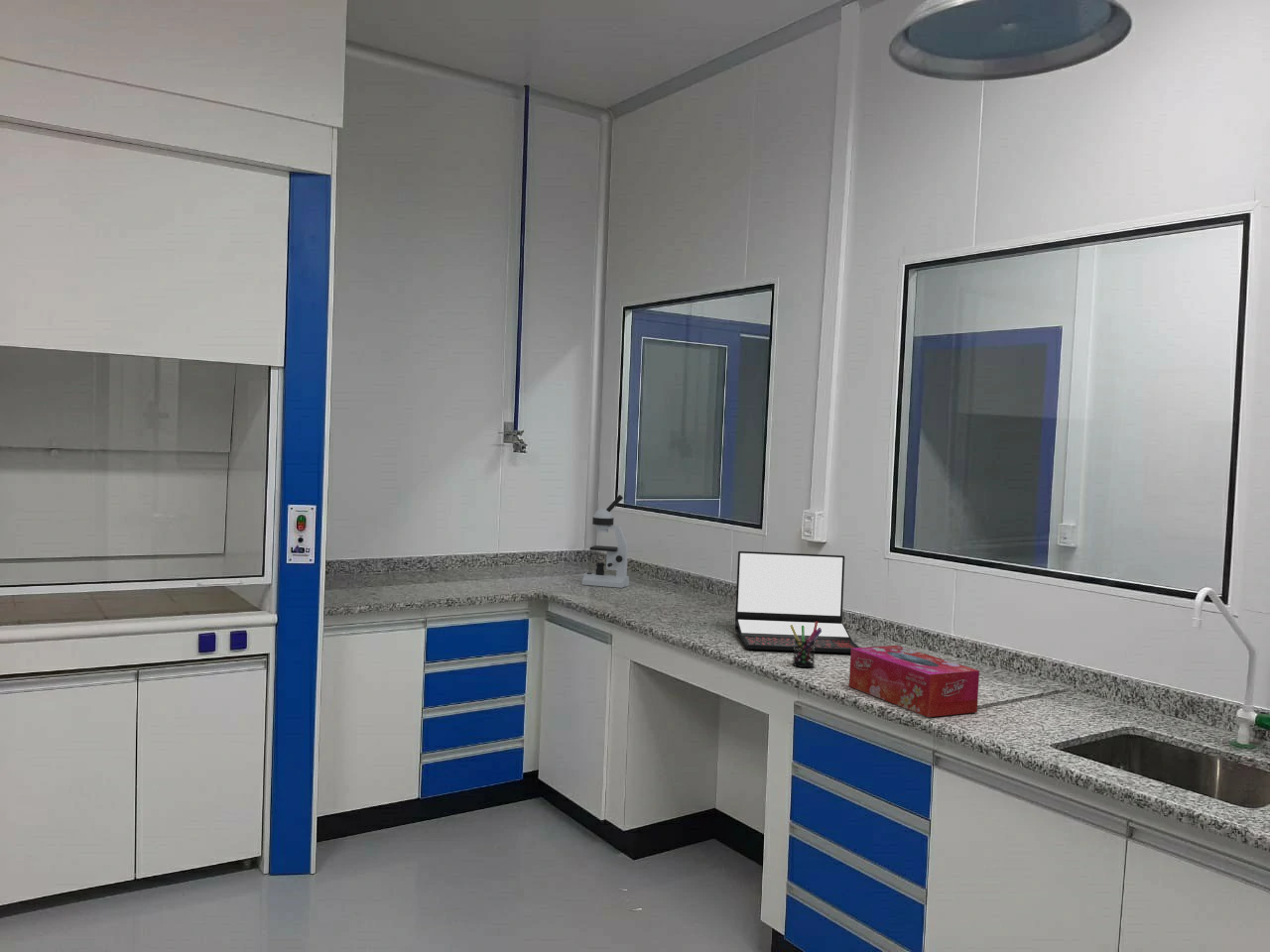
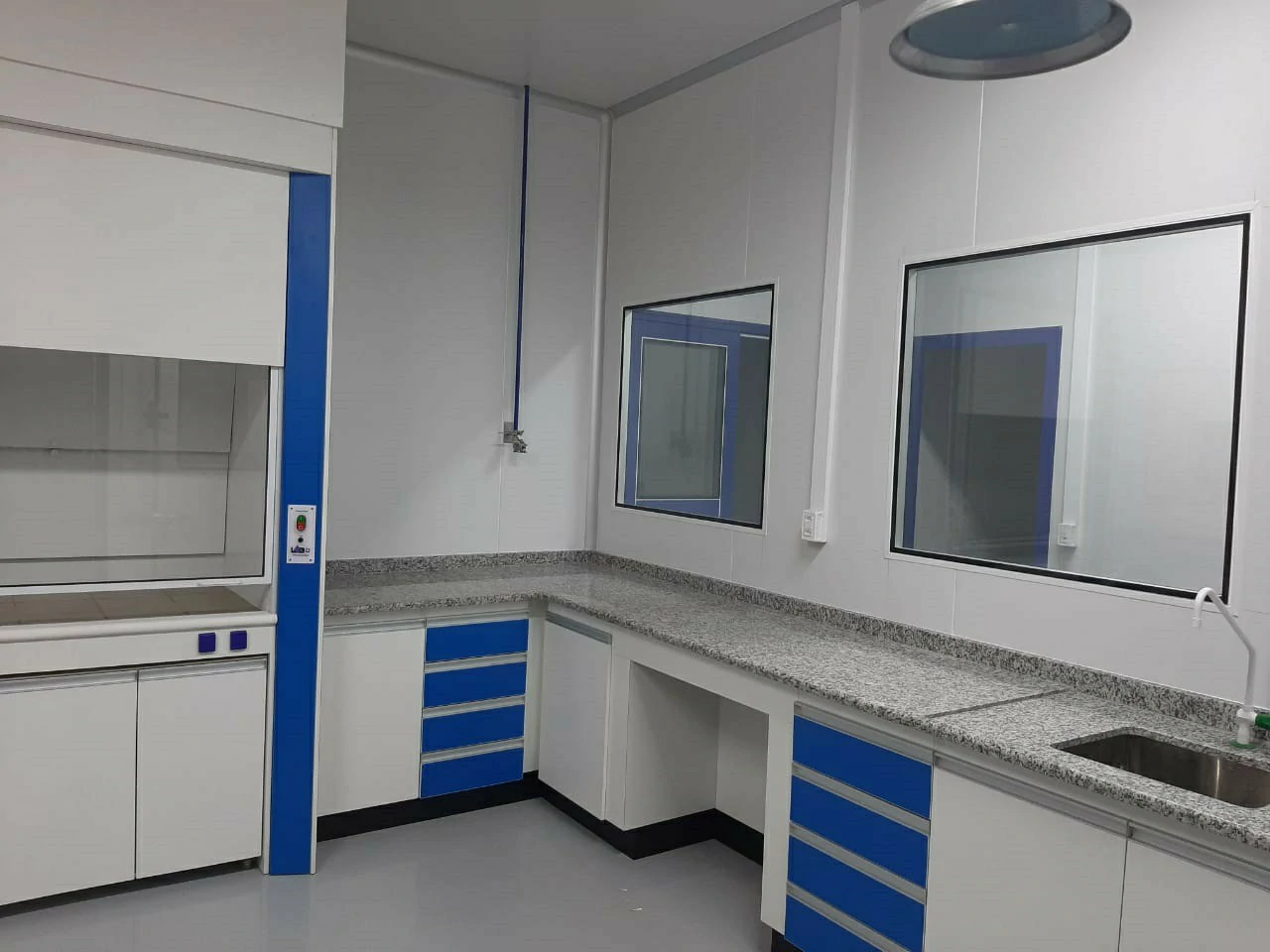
- tissue box [848,645,980,718]
- microscope [581,494,630,589]
- laptop [734,550,860,654]
- pen holder [790,622,822,668]
